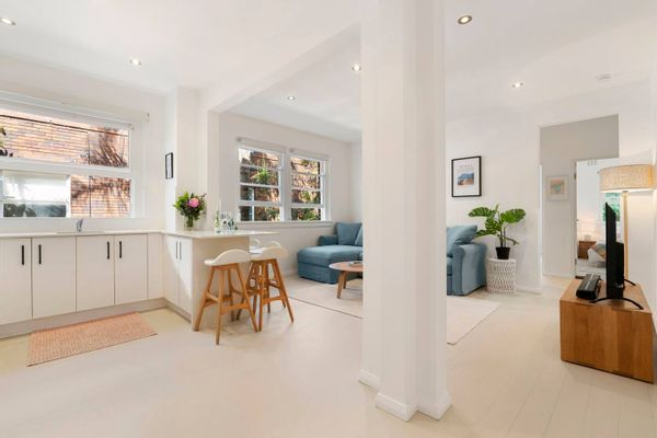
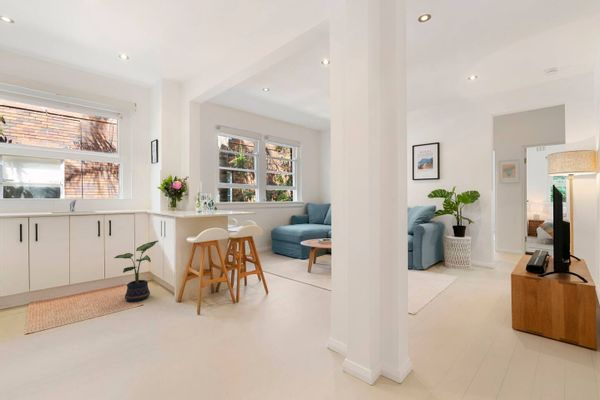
+ potted plant [113,240,159,303]
